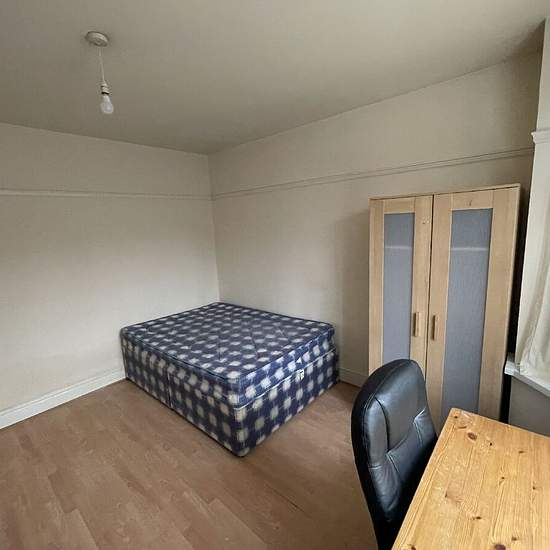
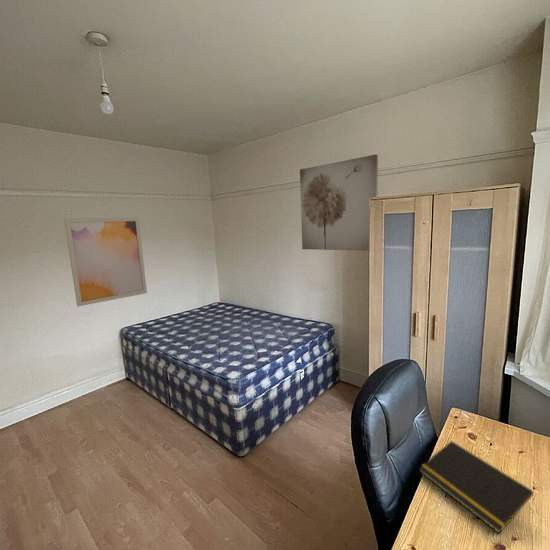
+ wall art [63,217,148,307]
+ notepad [418,440,534,535]
+ wall art [299,153,379,252]
